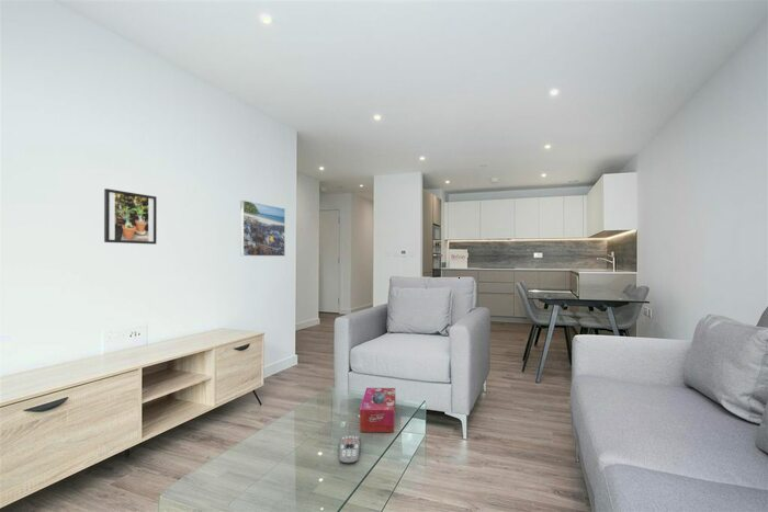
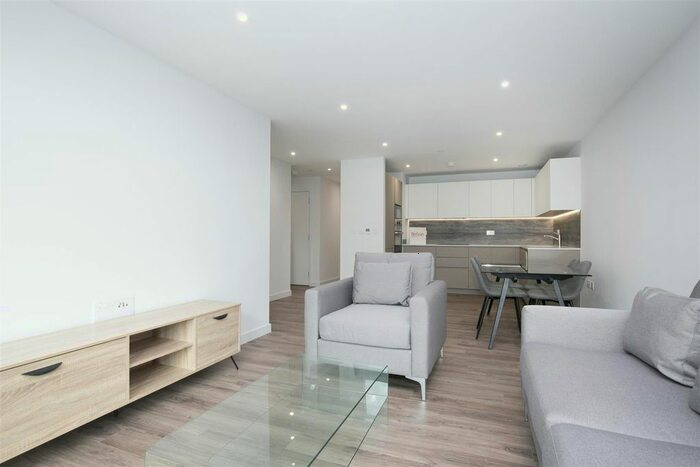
- tissue box [359,387,396,433]
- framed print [239,200,286,258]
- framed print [103,187,158,246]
- remote control [338,434,361,465]
